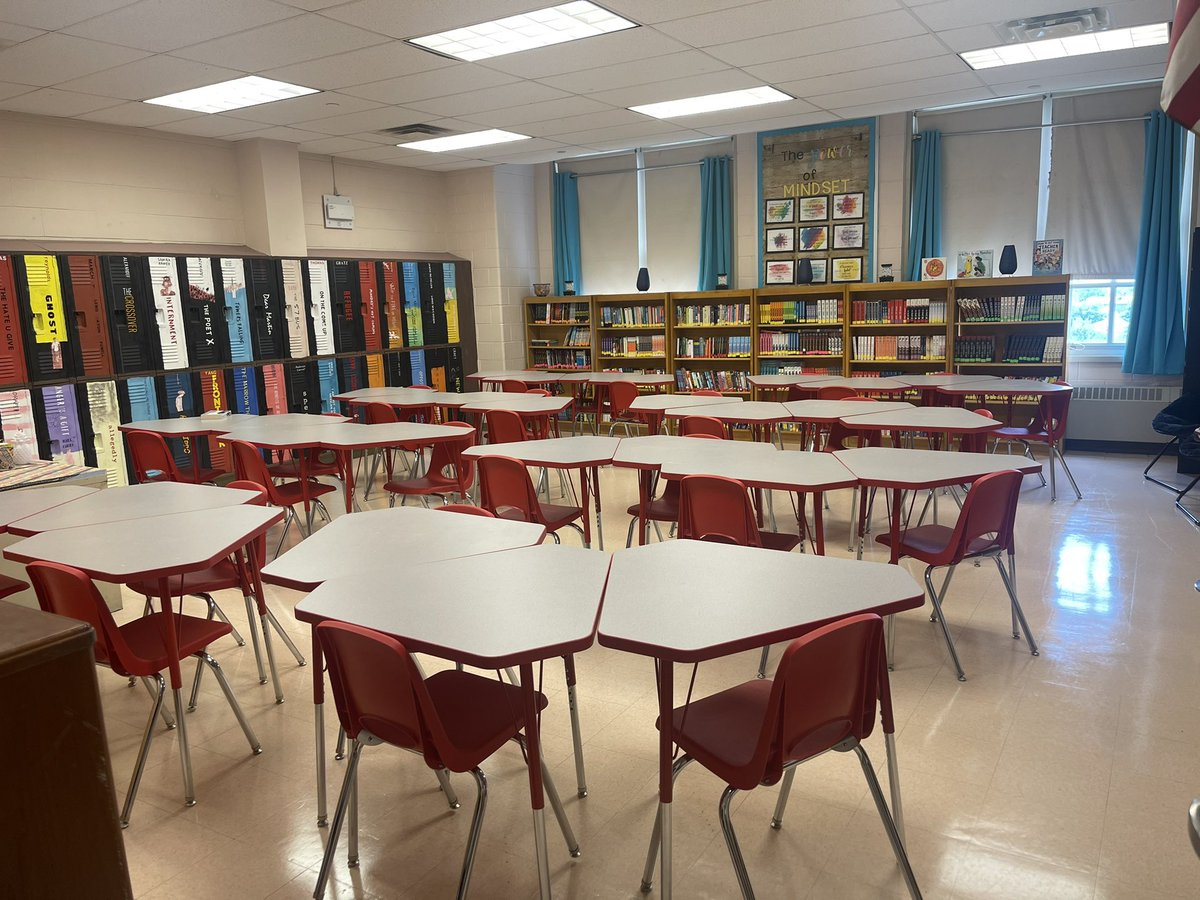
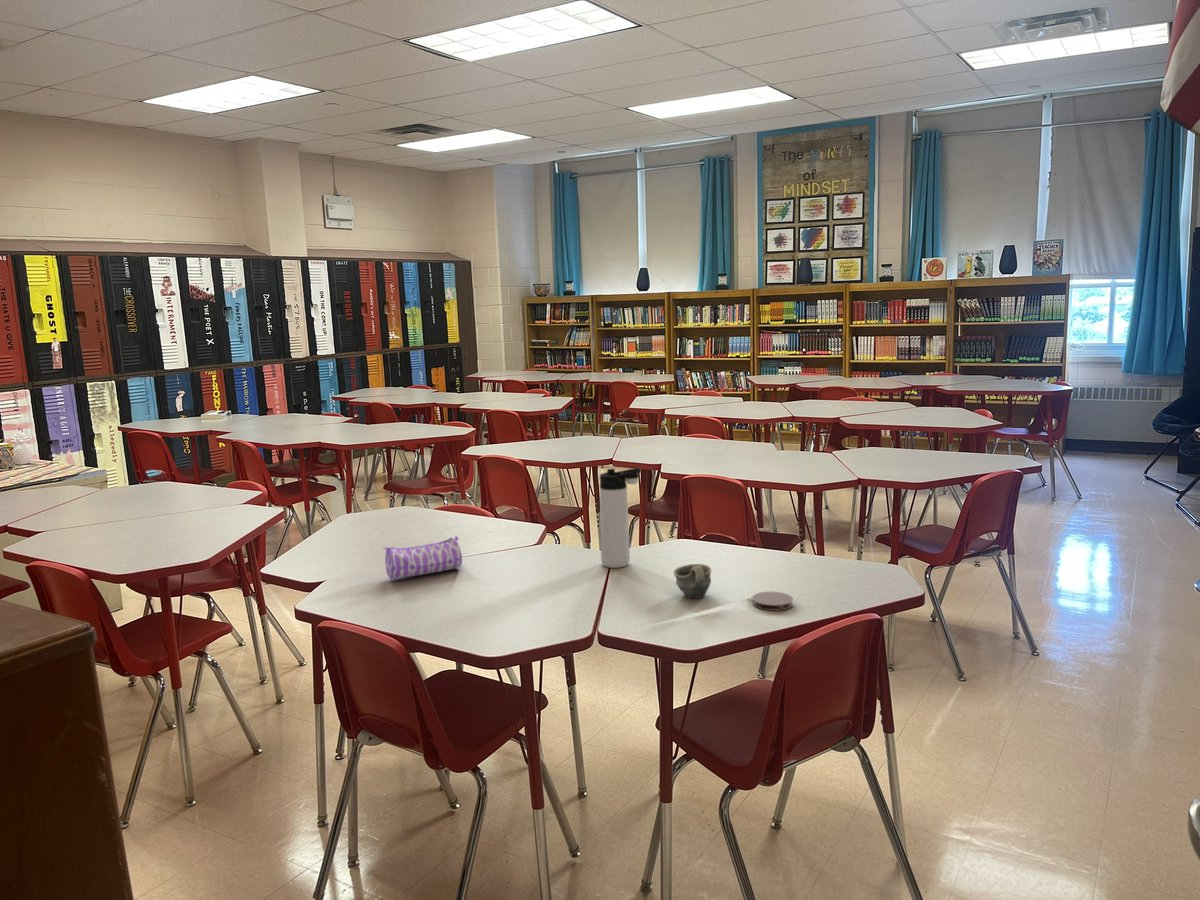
+ cup [673,563,712,600]
+ thermos bottle [599,467,643,569]
+ coaster [751,591,794,612]
+ pencil case [382,535,463,580]
